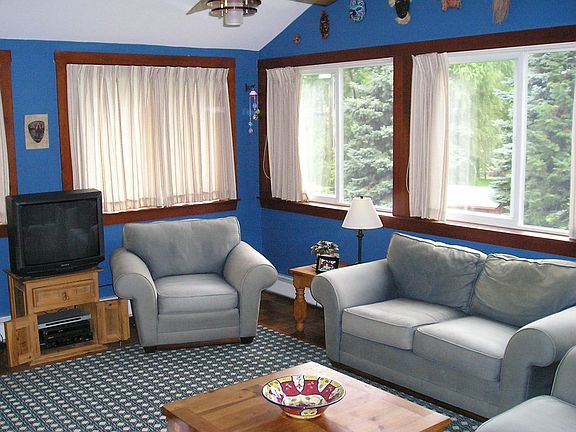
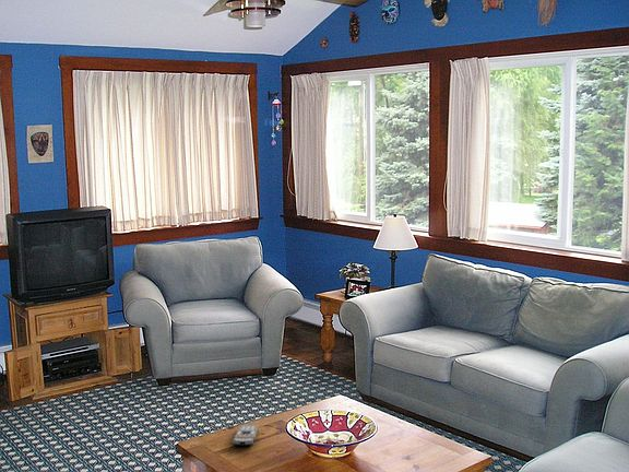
+ remote control [232,423,259,447]
